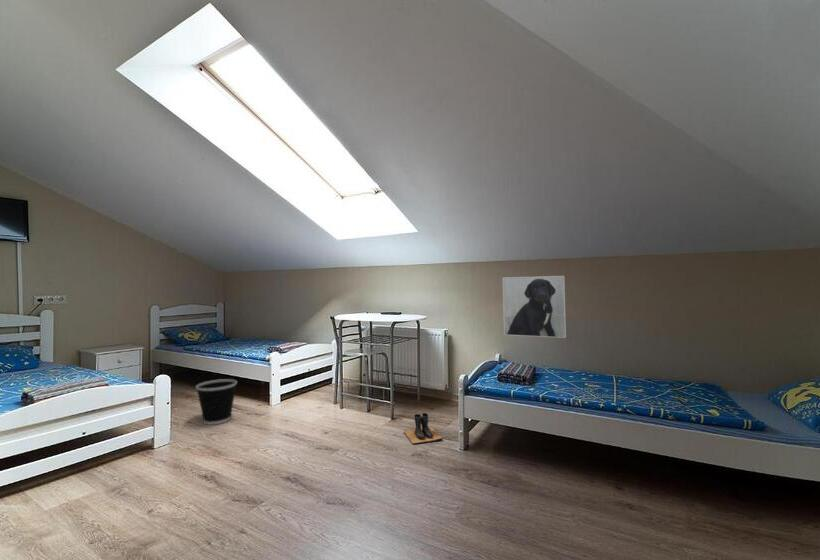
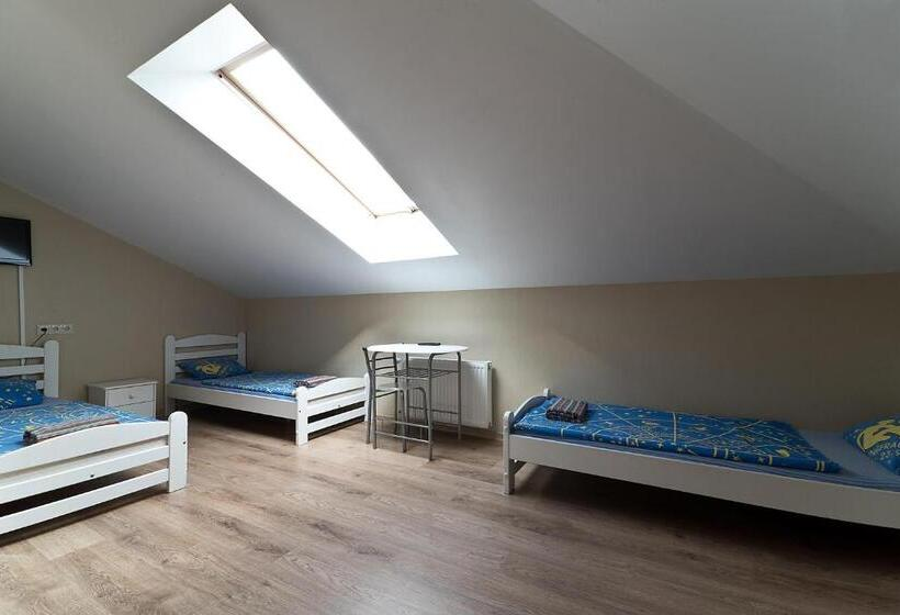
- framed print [502,275,567,339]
- boots [403,412,443,445]
- wastebasket [195,378,238,426]
